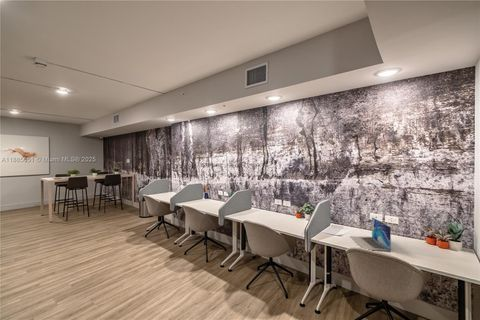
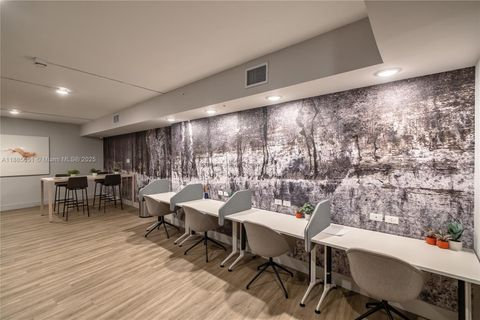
- laptop [349,216,392,252]
